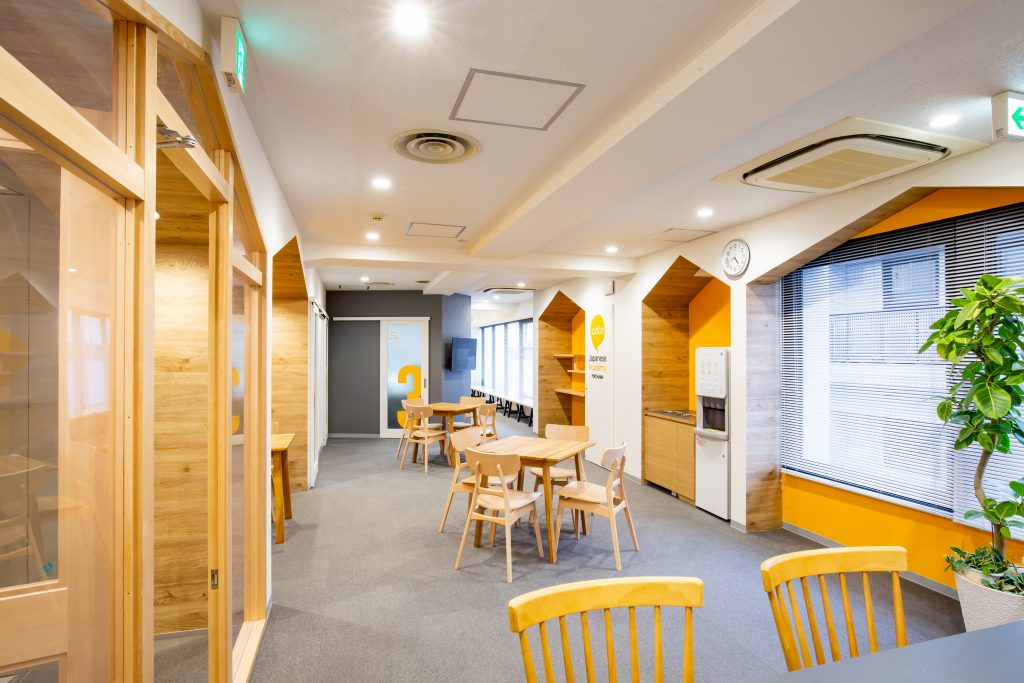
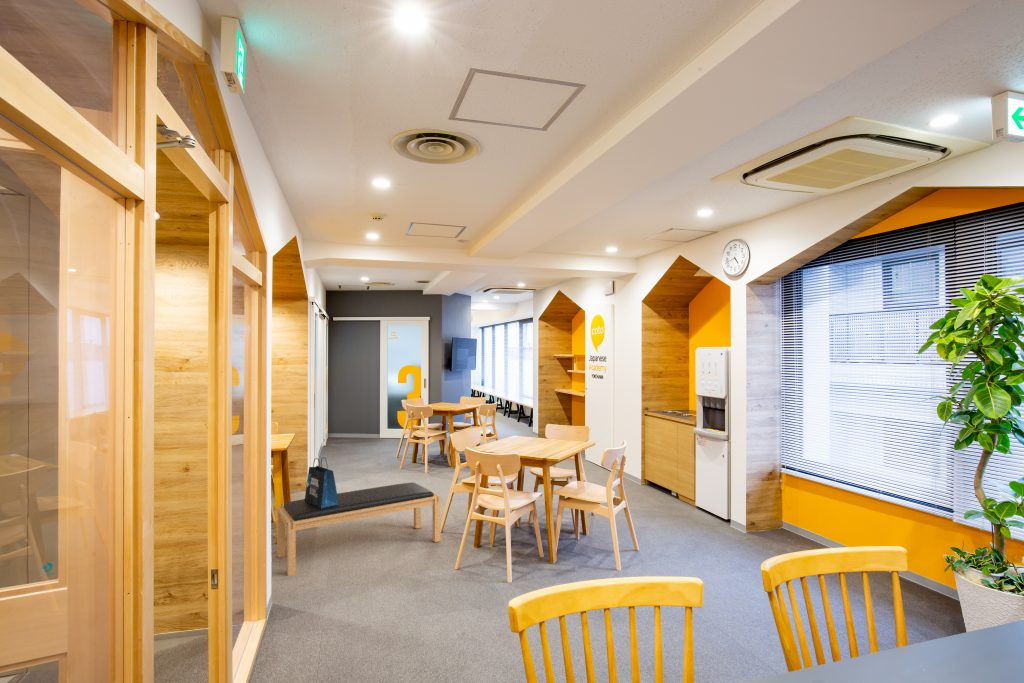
+ tote bag [304,456,338,508]
+ bench [276,481,441,577]
